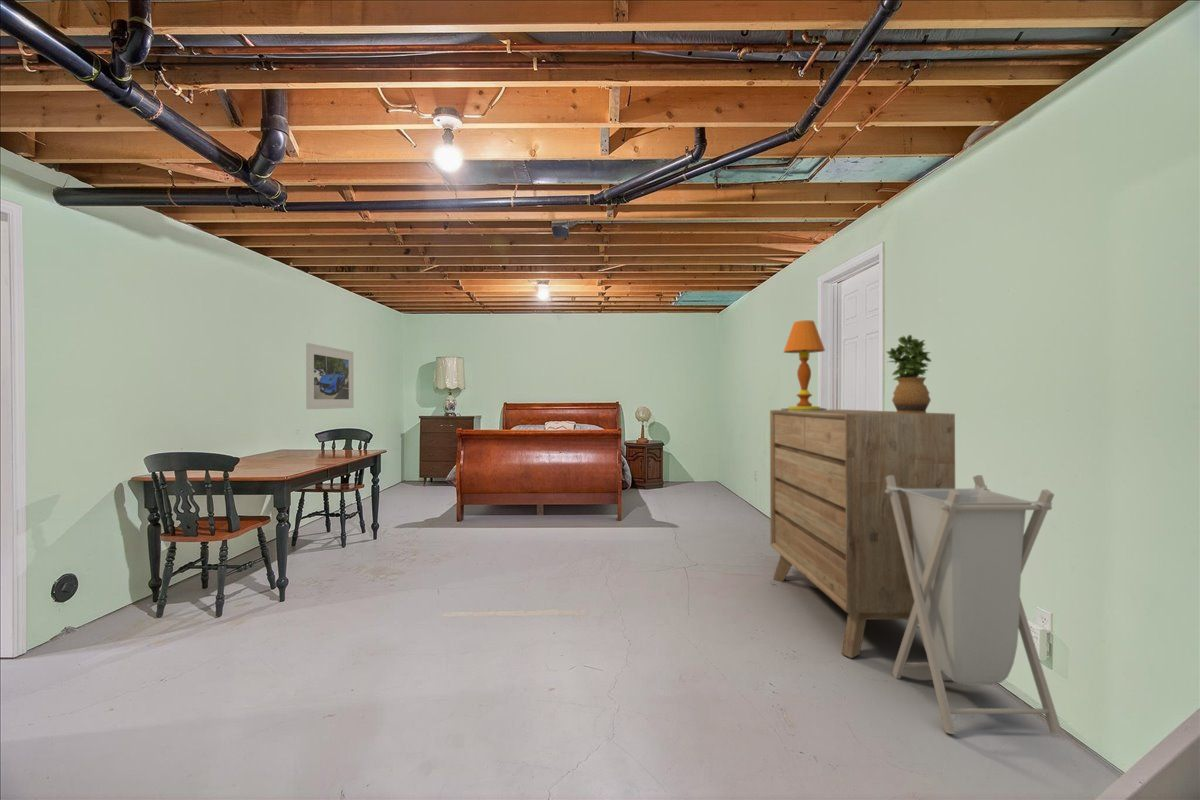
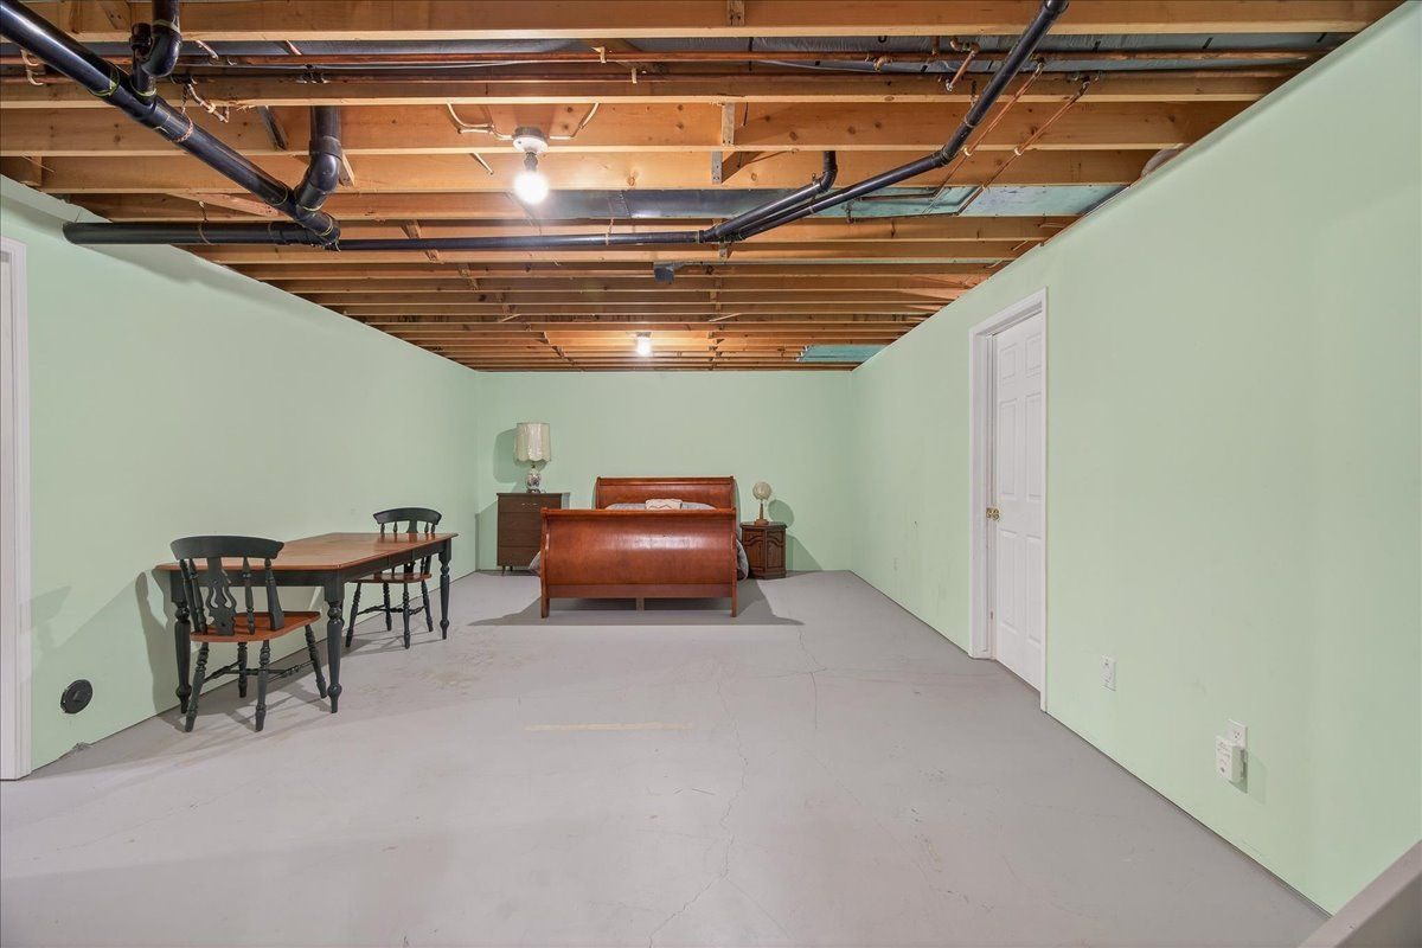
- laundry hamper [885,474,1064,735]
- potted plant [886,334,933,413]
- dresser [769,409,956,659]
- table lamp [780,319,828,411]
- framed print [305,342,355,410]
